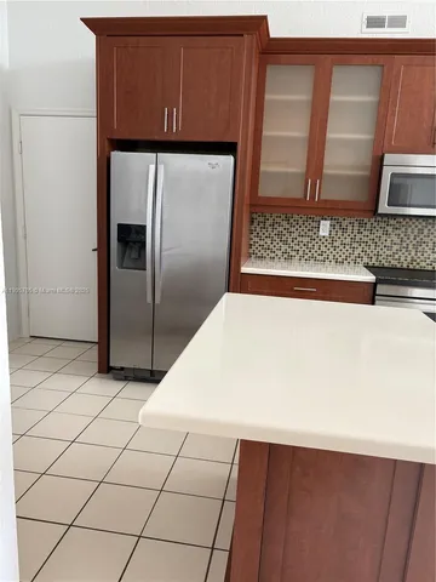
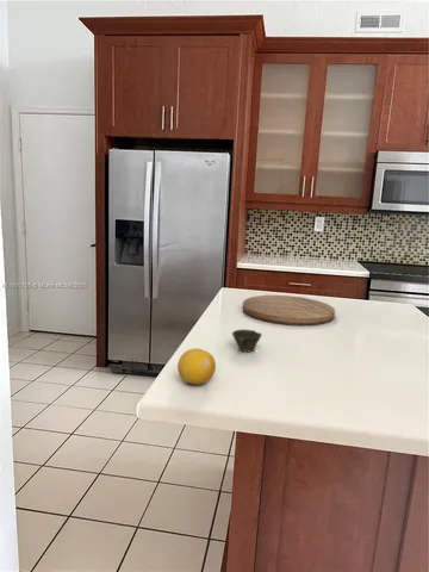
+ cutting board [242,294,336,328]
+ cup [231,328,263,353]
+ fruit [176,347,217,386]
